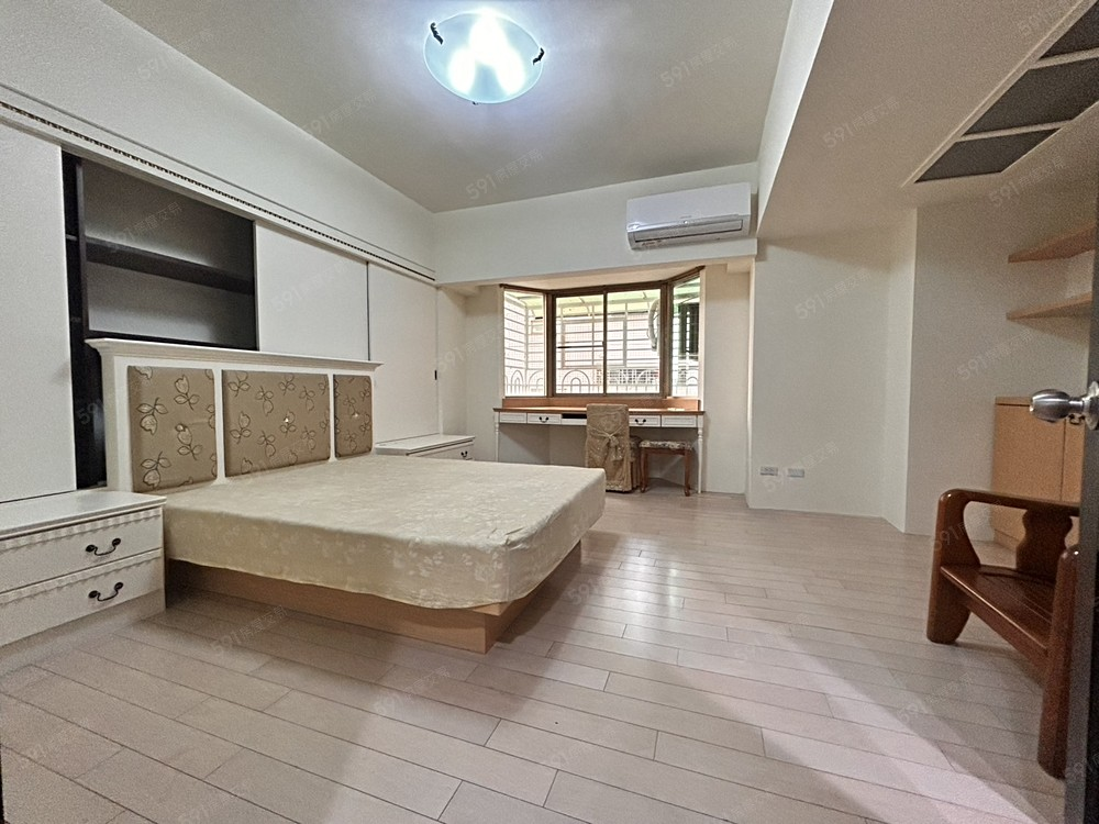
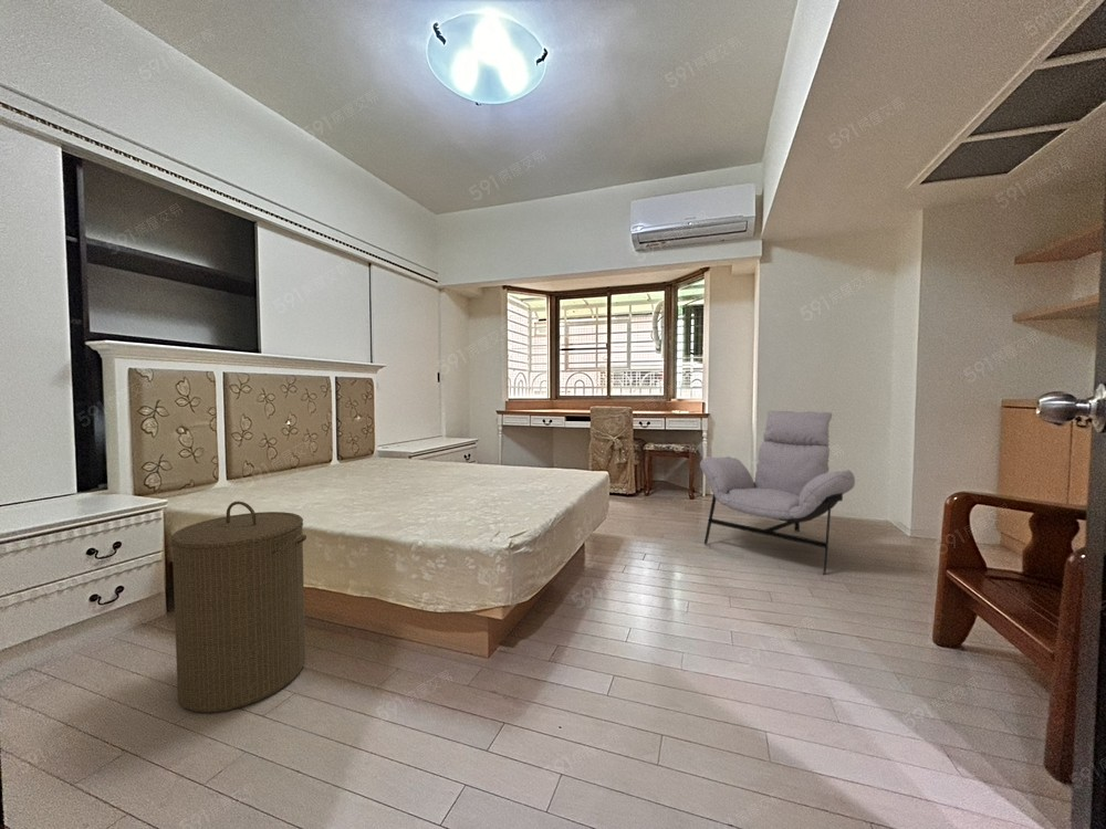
+ lounge chair [699,410,856,576]
+ laundry hamper [169,501,307,714]
